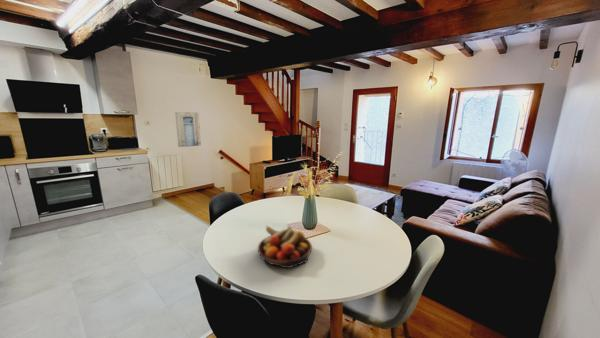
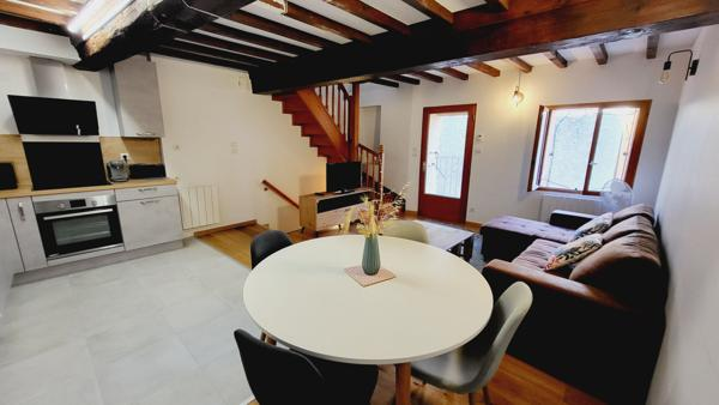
- fruit bowl [257,225,313,269]
- wall art [174,111,202,148]
